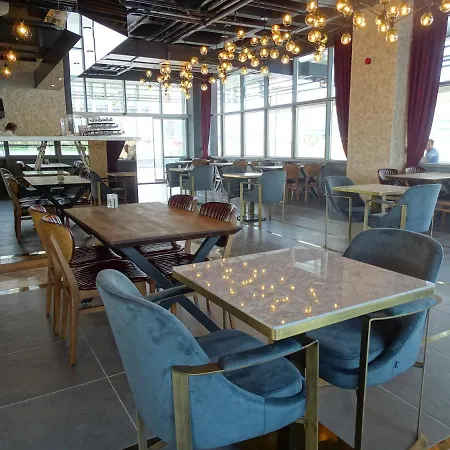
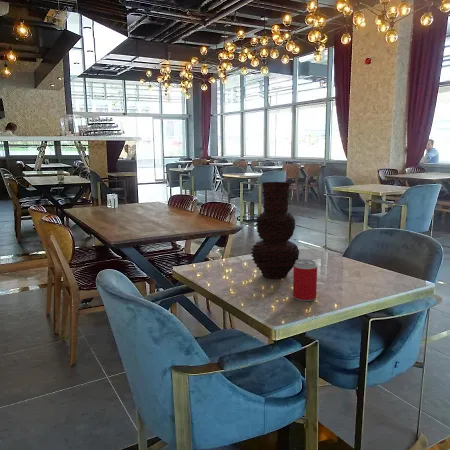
+ vase [250,181,300,280]
+ beverage can [292,258,318,302]
